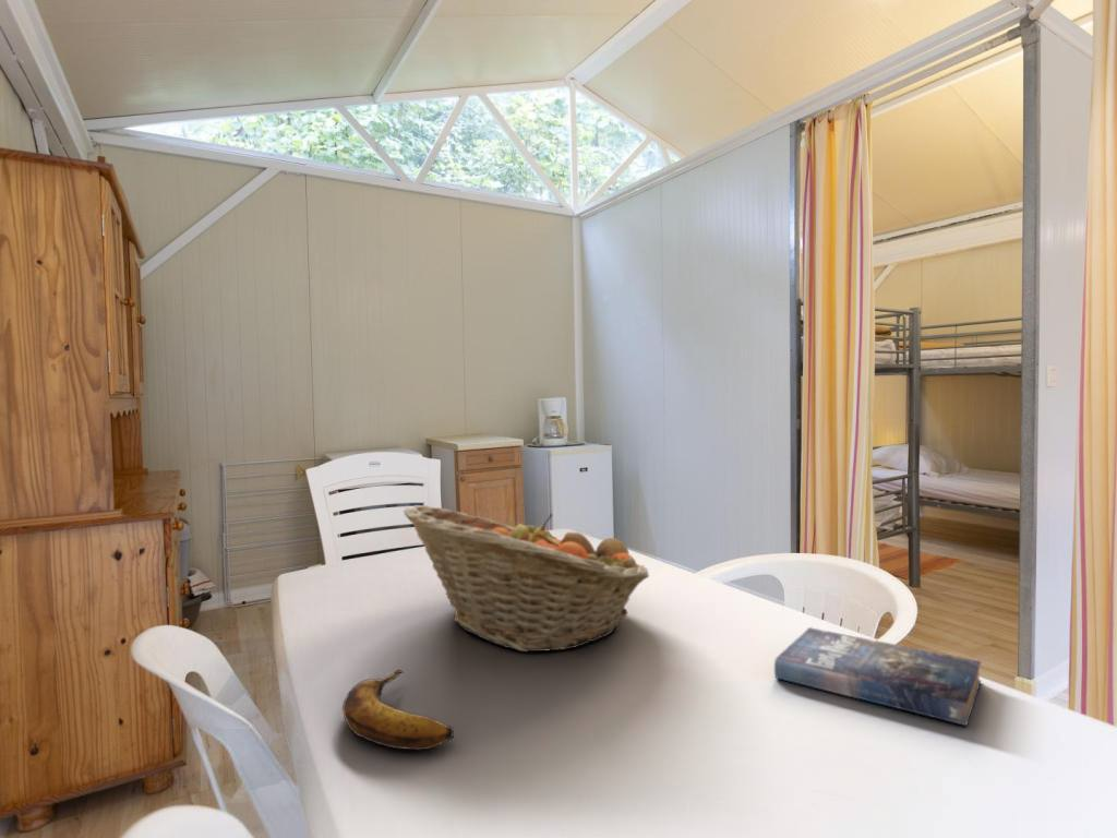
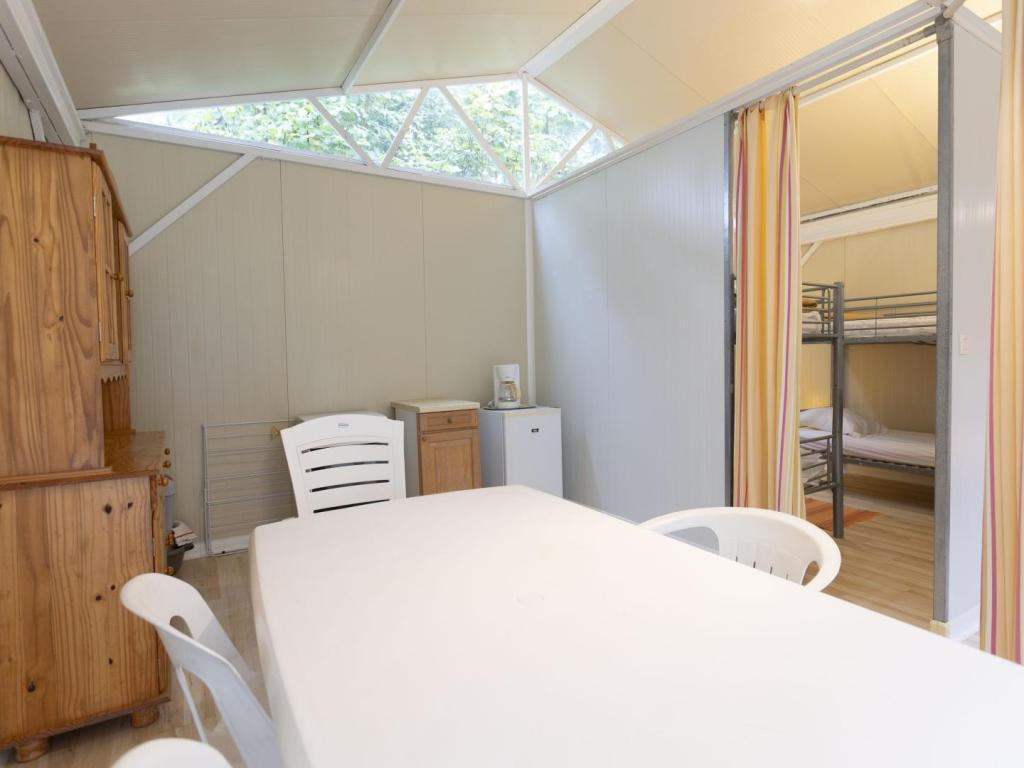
- fruit basket [403,504,650,653]
- banana [341,669,455,751]
- book [773,626,982,727]
